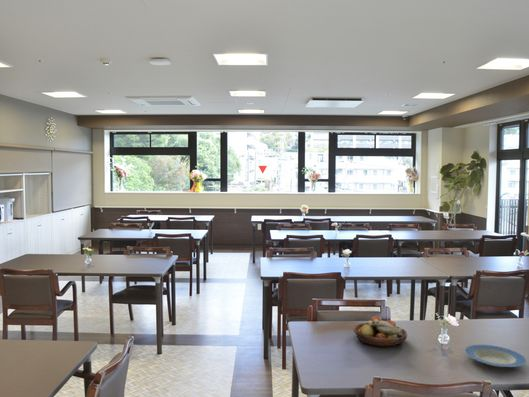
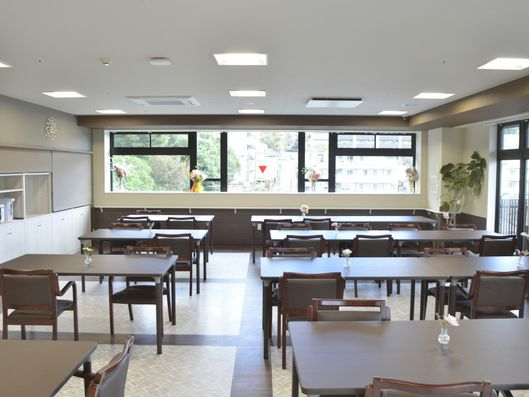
- fruit bowl [352,316,408,347]
- plate [464,344,528,368]
